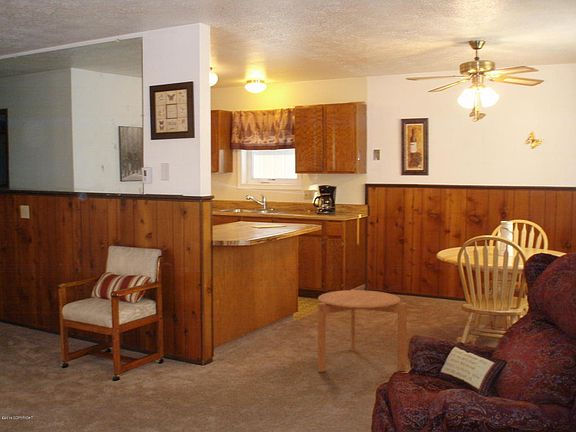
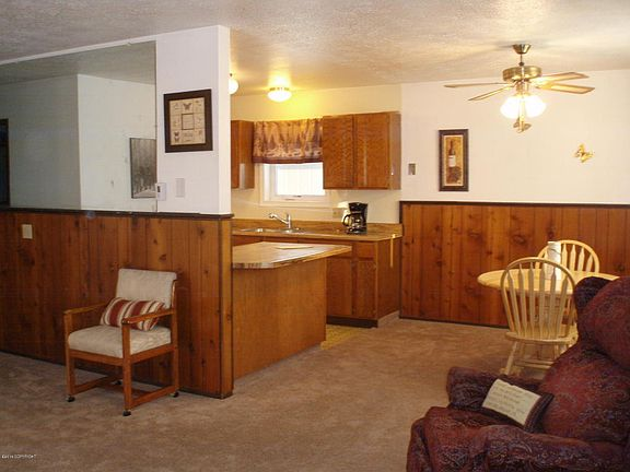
- side table [317,288,408,373]
